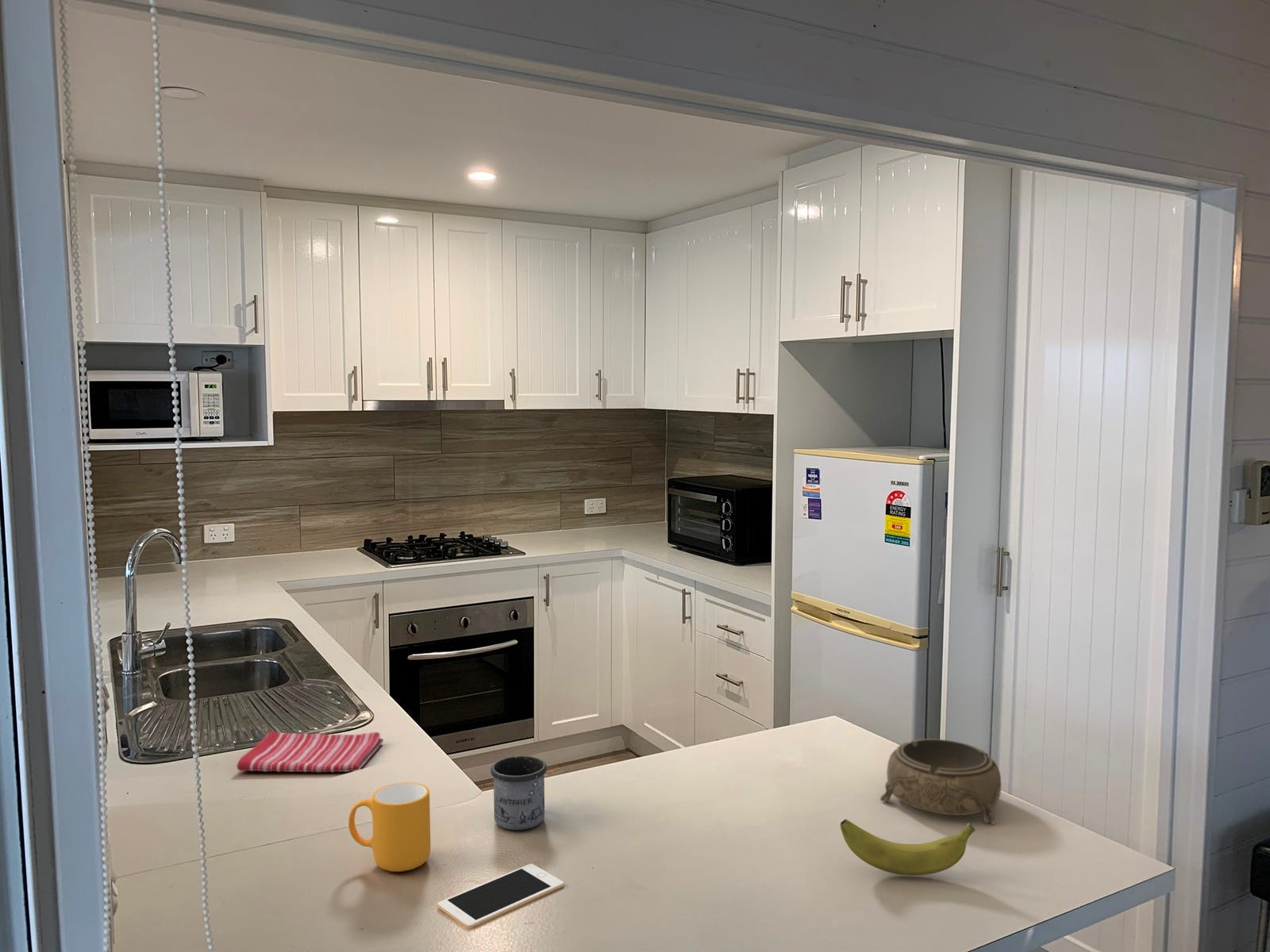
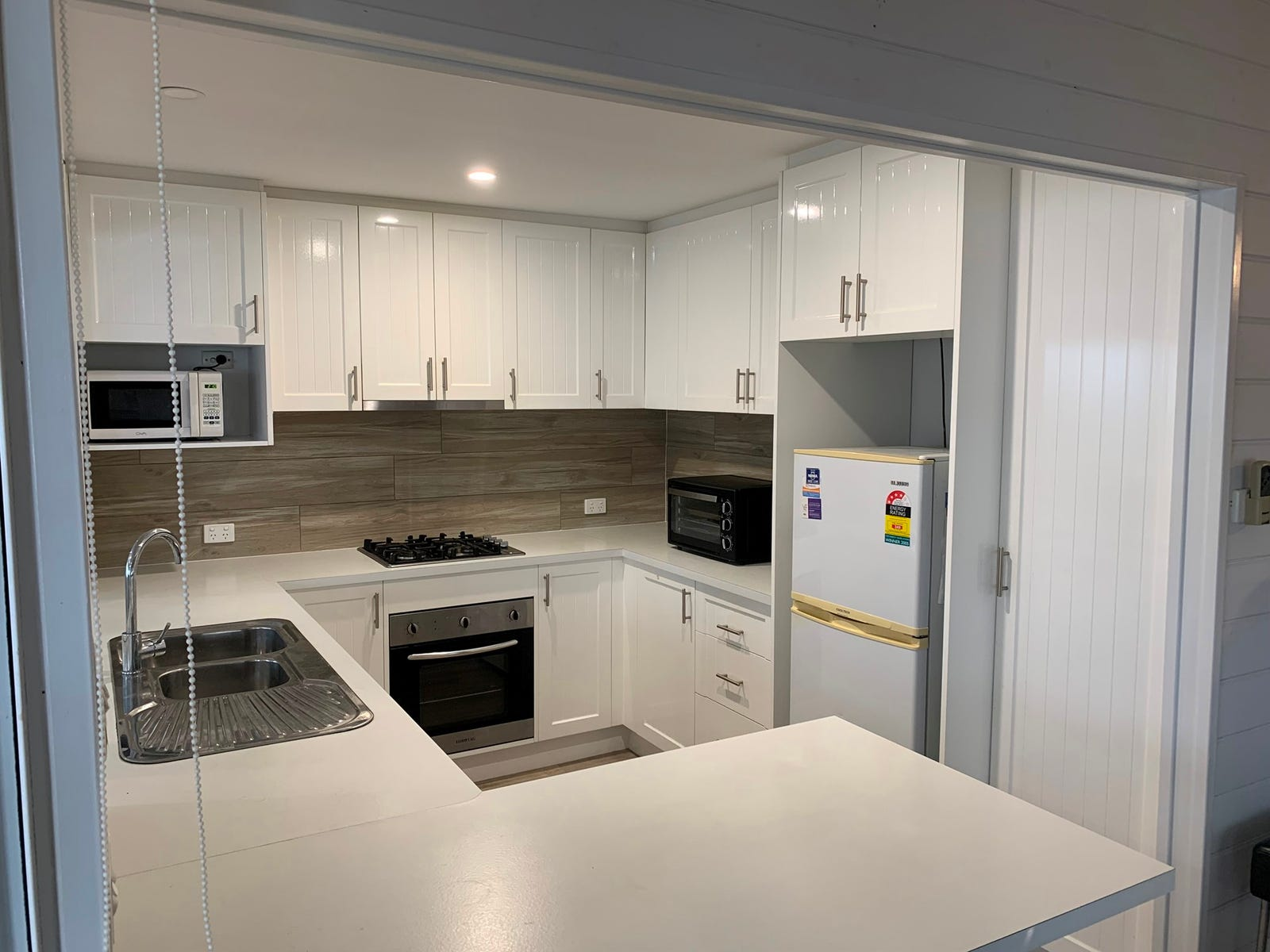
- mug [348,781,431,873]
- dish towel [236,731,384,773]
- cell phone [437,863,564,930]
- decorative bowl [879,738,1002,824]
- mug [490,755,548,831]
- banana [840,819,976,876]
